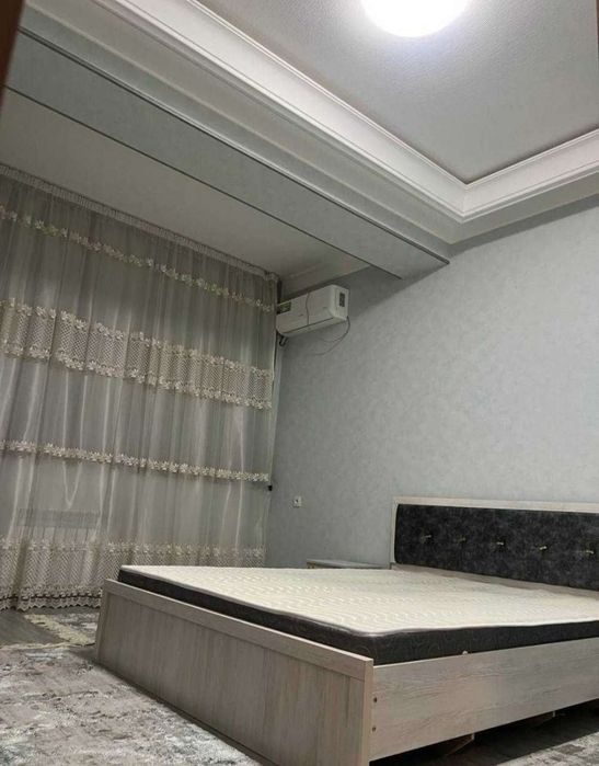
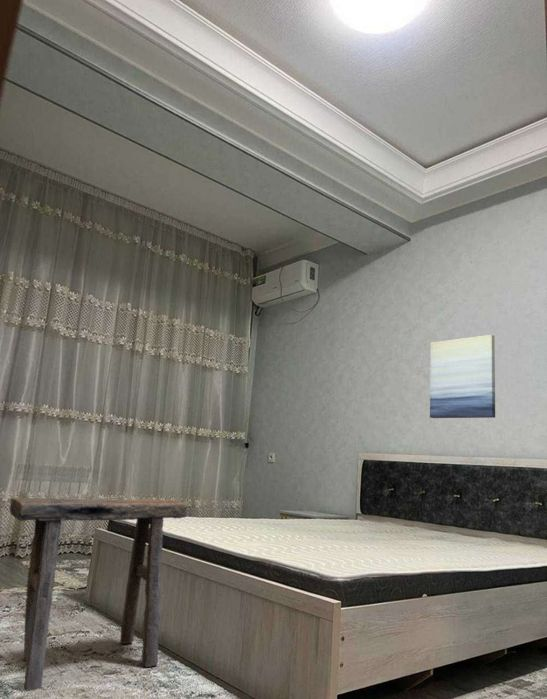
+ wall art [429,334,496,419]
+ stool [8,497,189,692]
